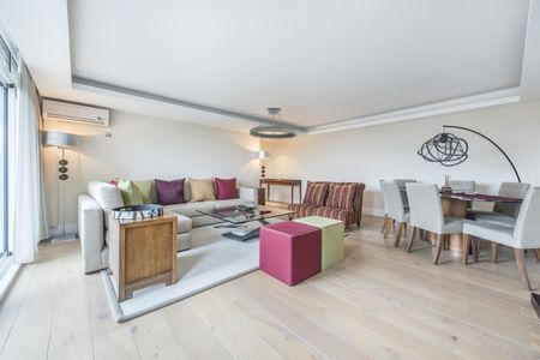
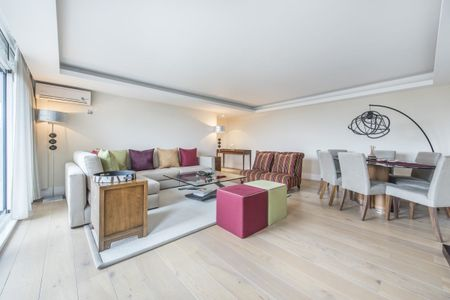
- chandelier [248,107,299,140]
